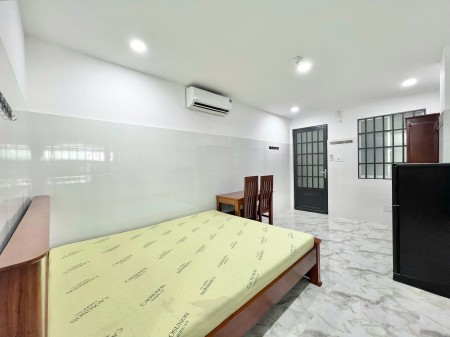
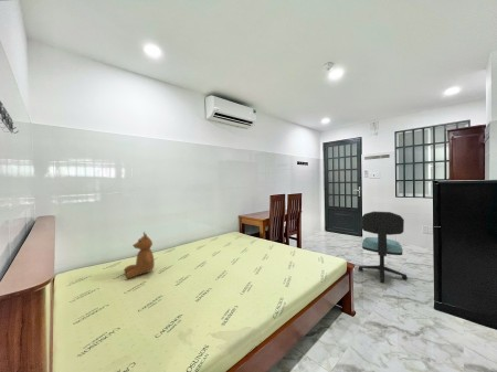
+ office chair [357,211,409,284]
+ teddy bear [123,231,156,279]
